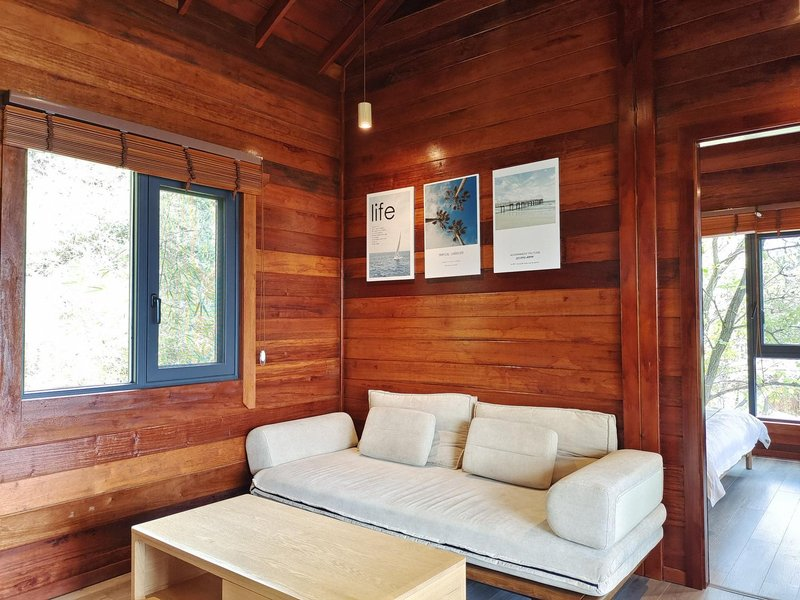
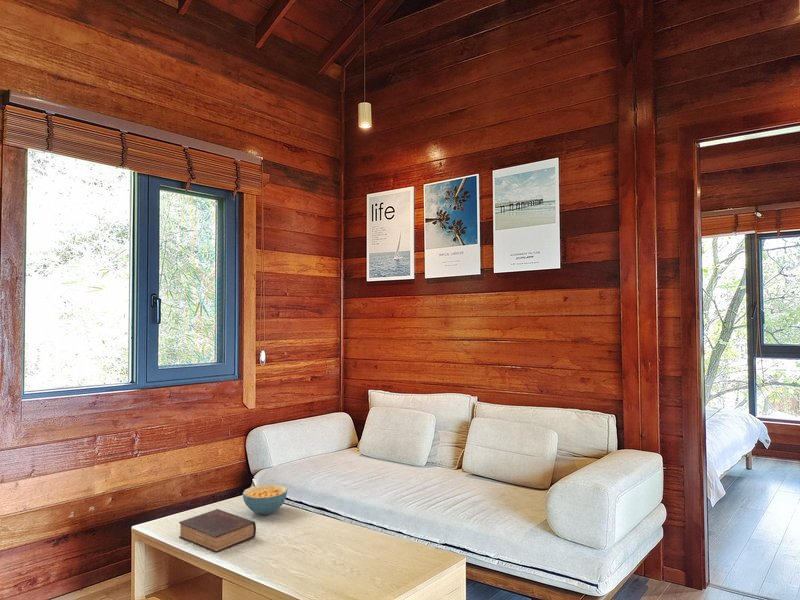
+ book [178,508,257,554]
+ cereal bowl [242,483,289,516]
